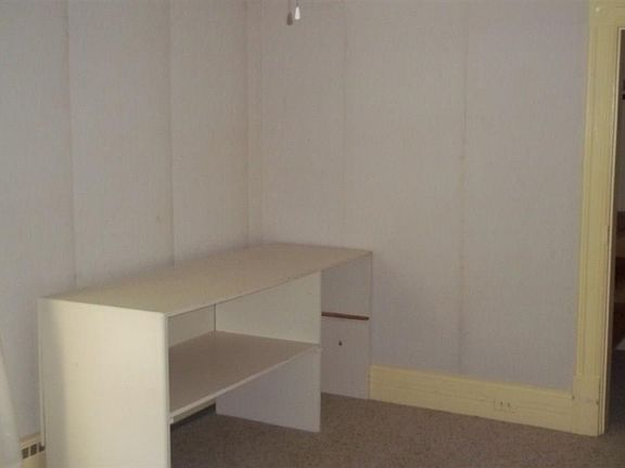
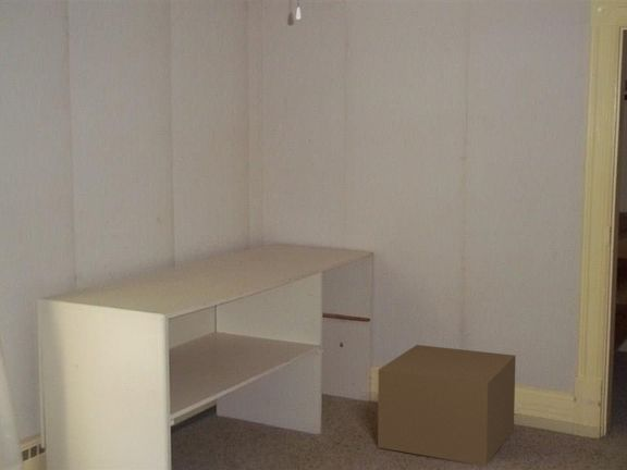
+ cardboard box [377,344,517,467]
